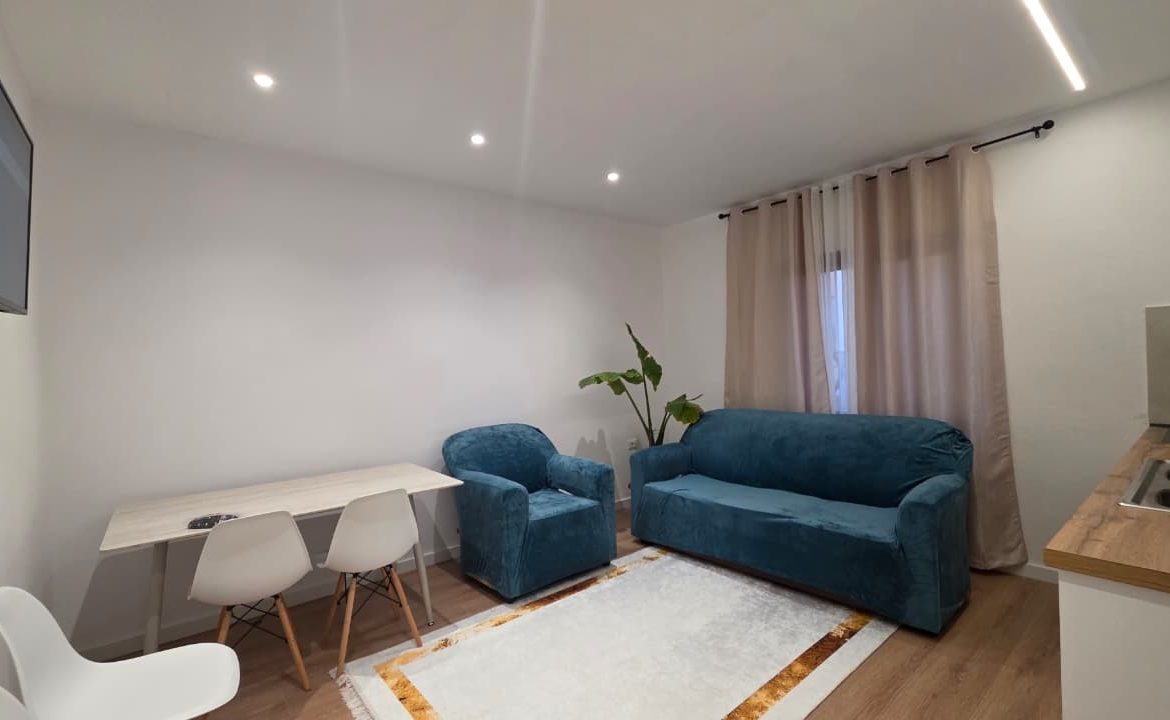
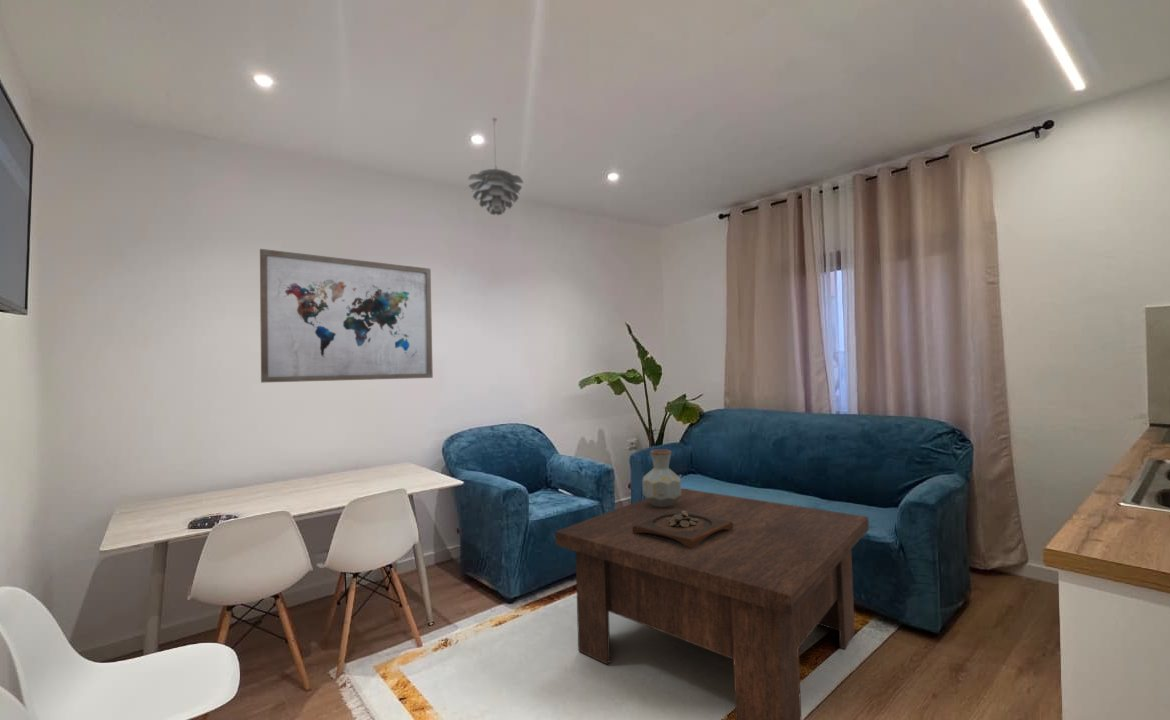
+ coffee table [554,487,870,720]
+ wooden tray [632,509,733,549]
+ pendant light [467,117,524,216]
+ vase [641,448,682,508]
+ wall art [259,248,434,384]
